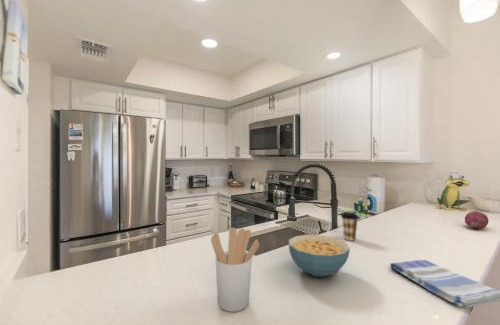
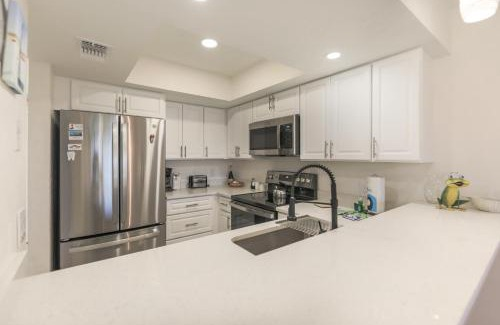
- coffee cup [340,211,359,242]
- dish towel [389,259,500,309]
- utensil holder [210,227,260,313]
- fruit [464,210,489,230]
- cereal bowl [288,234,351,278]
